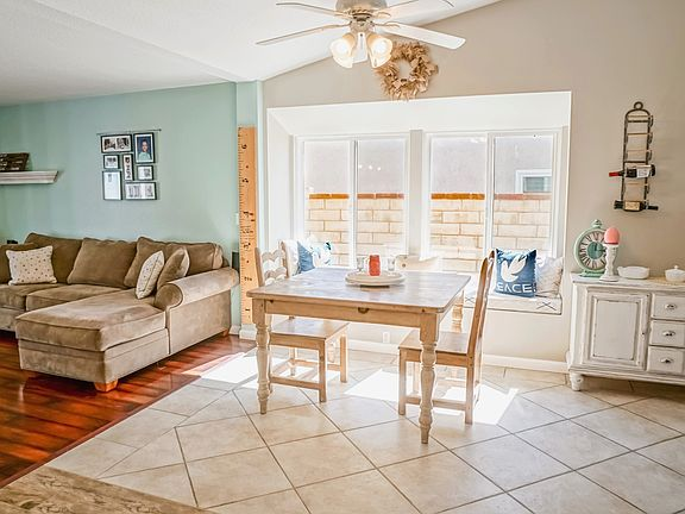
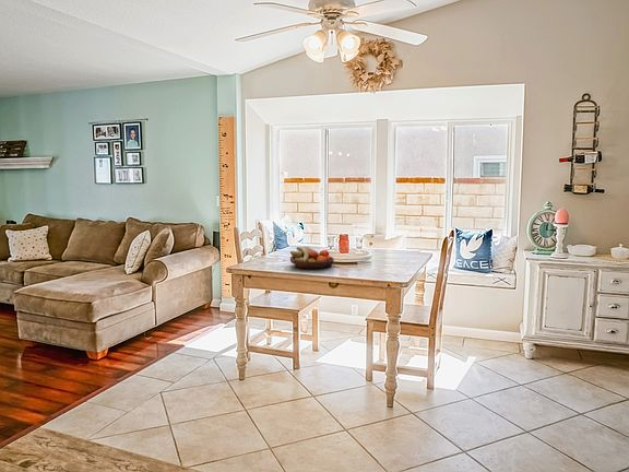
+ fruit bowl [289,246,335,270]
